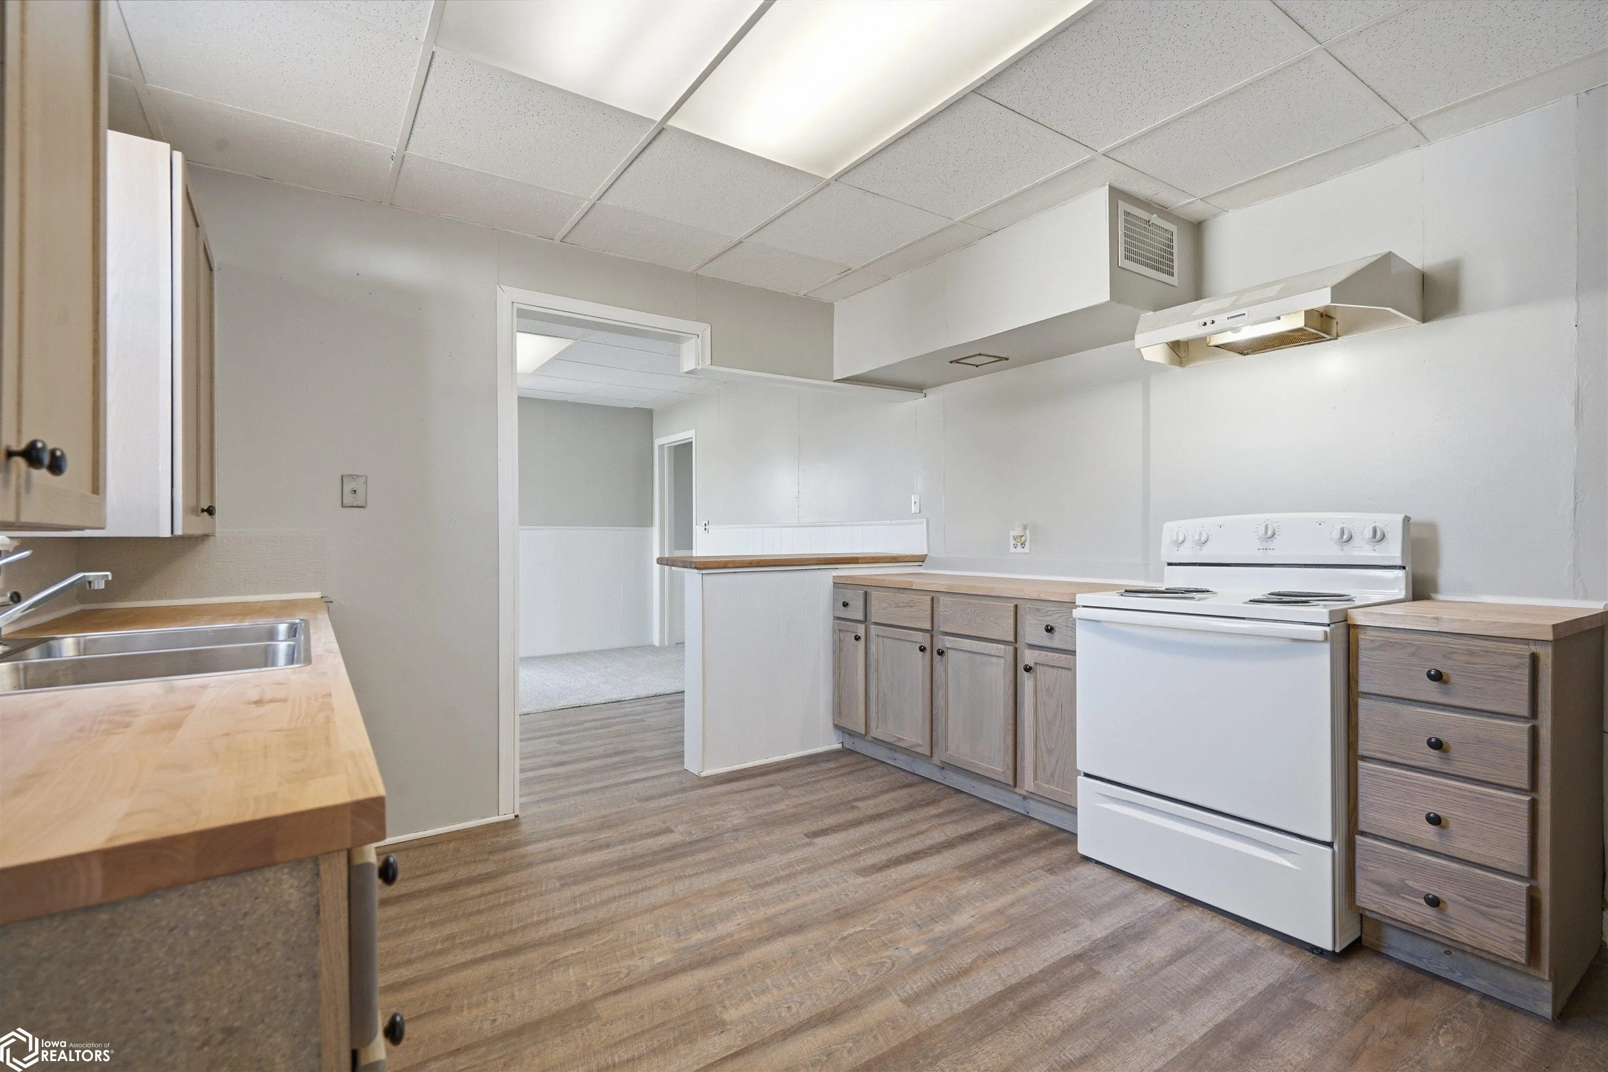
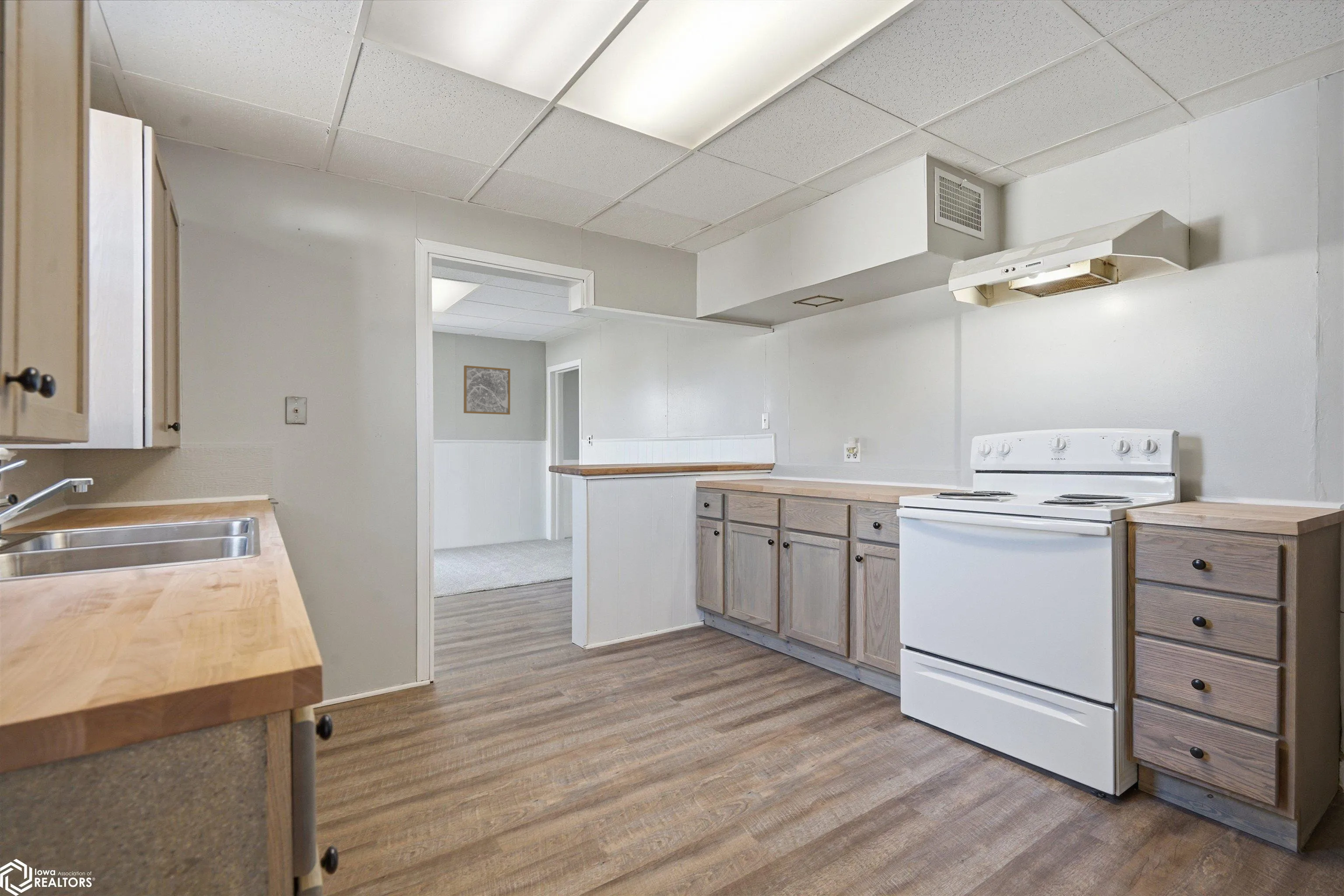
+ wall art [463,365,511,415]
